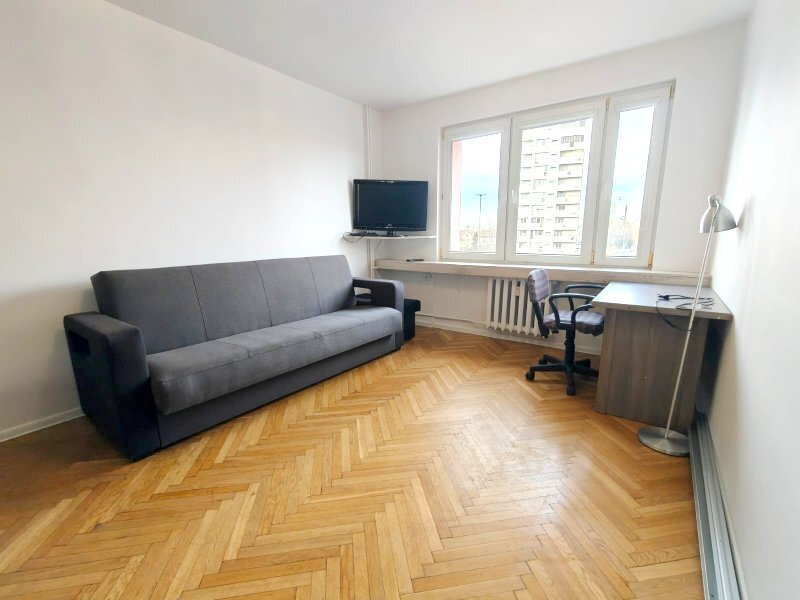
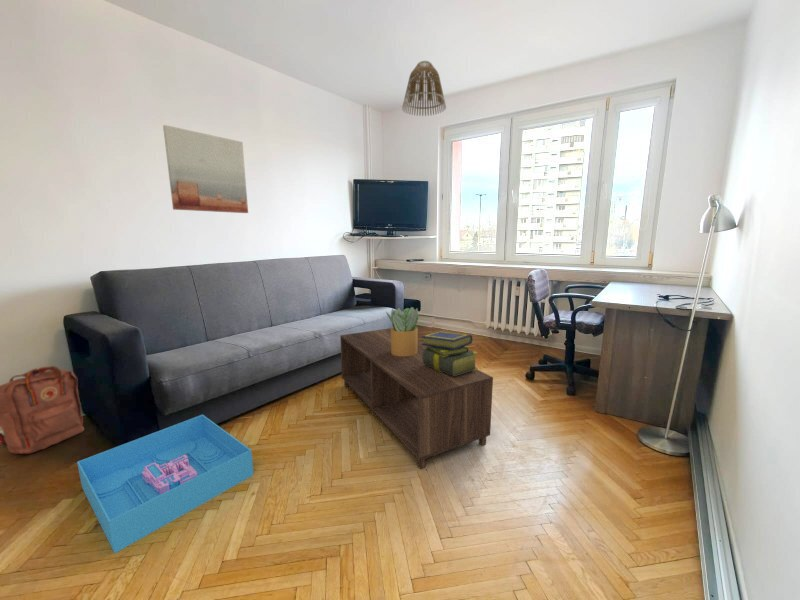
+ coffee table [339,327,494,470]
+ lamp shade [401,60,447,117]
+ storage bin [76,414,254,554]
+ stack of books [420,330,479,376]
+ backpack [0,365,85,455]
+ wall art [162,124,249,214]
+ potted plant [385,306,420,356]
